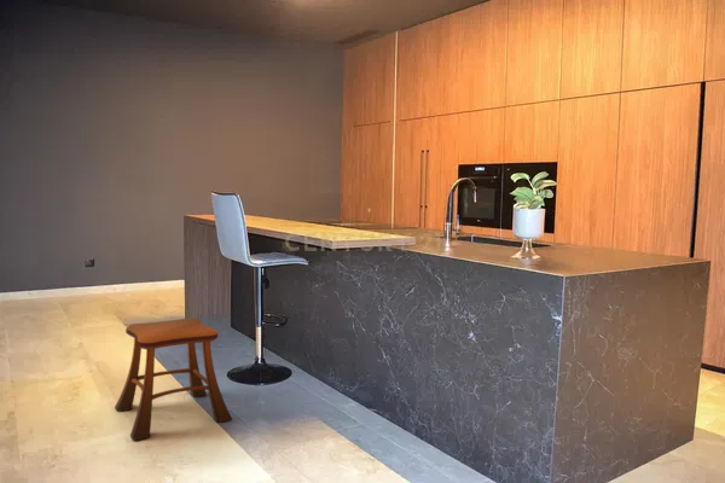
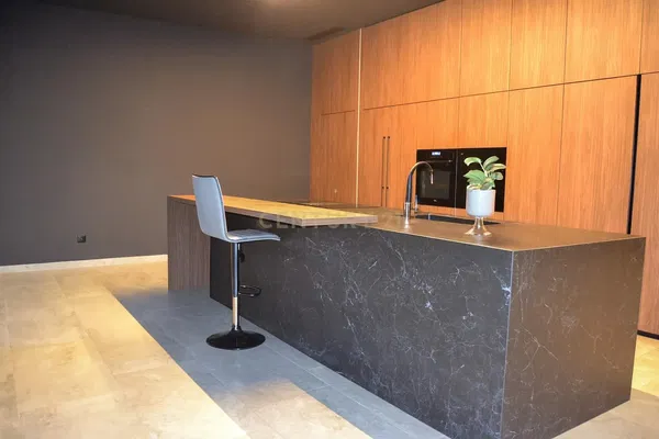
- stool [114,316,233,442]
